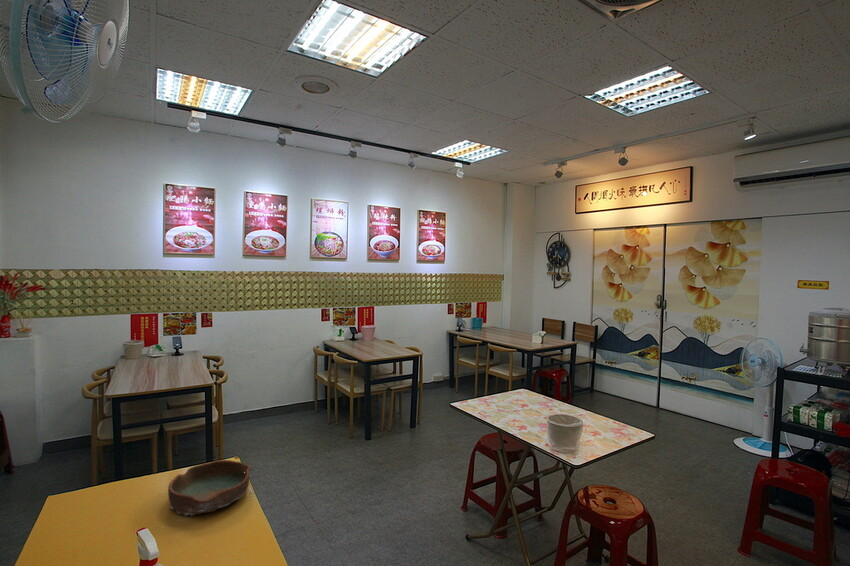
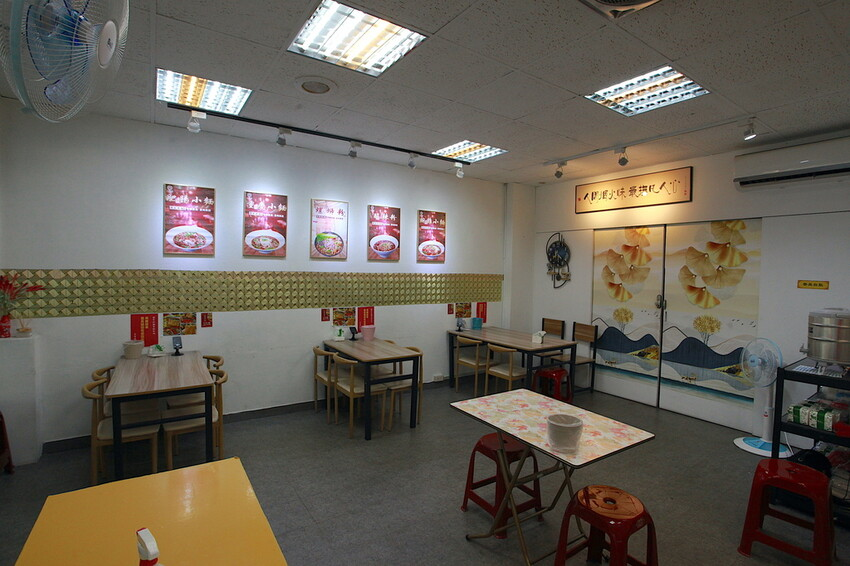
- bowl [167,459,252,517]
